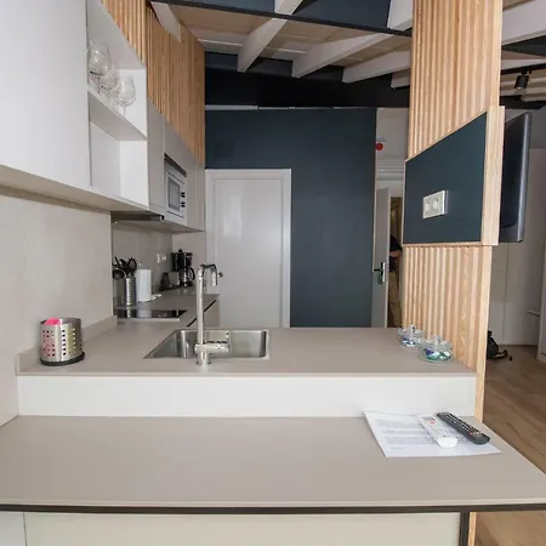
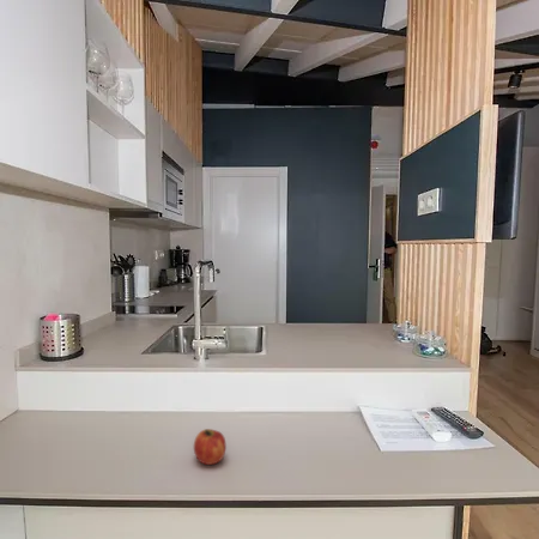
+ fruit [193,428,228,466]
